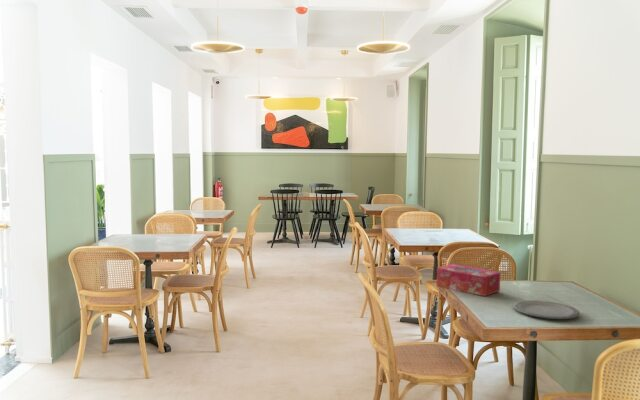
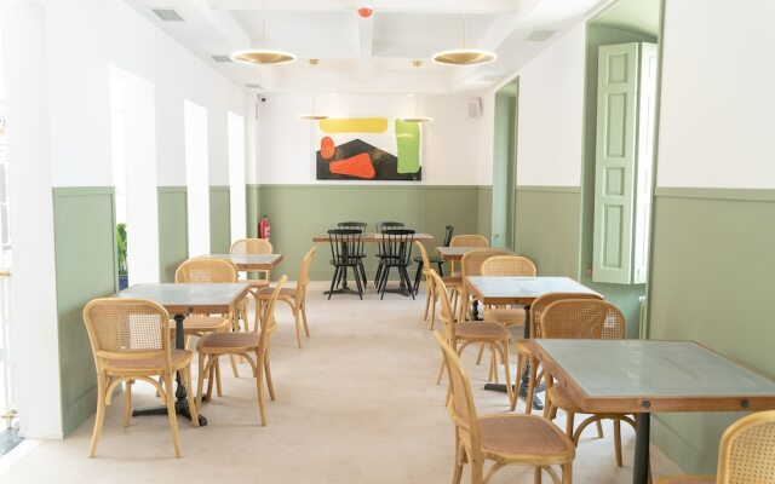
- tissue box [436,263,501,297]
- plate [512,299,580,320]
